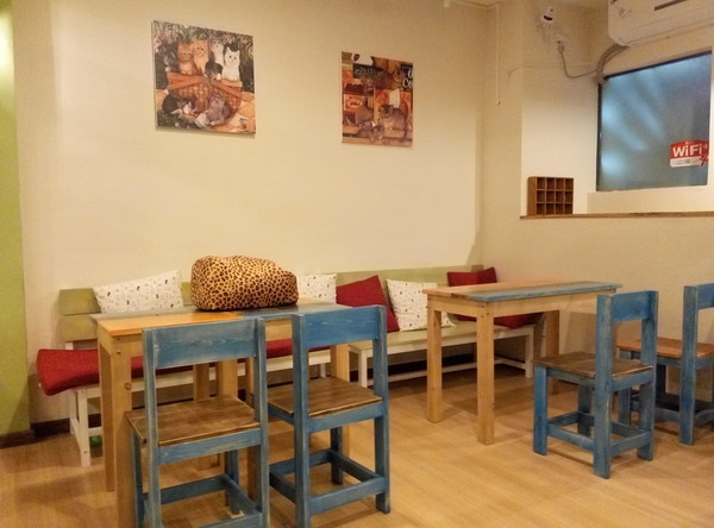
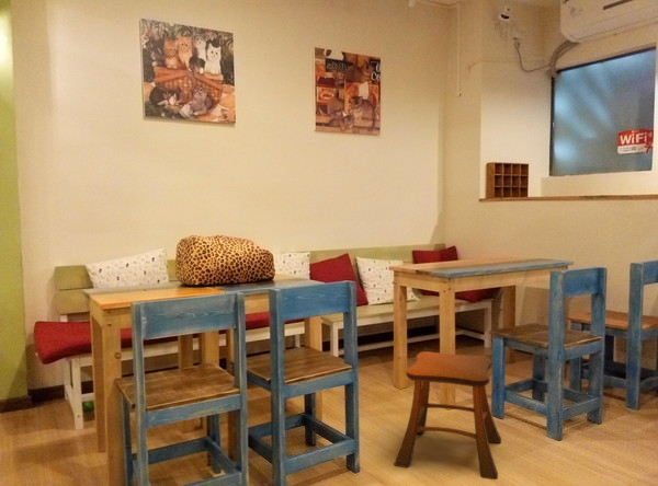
+ stool [393,350,502,481]
